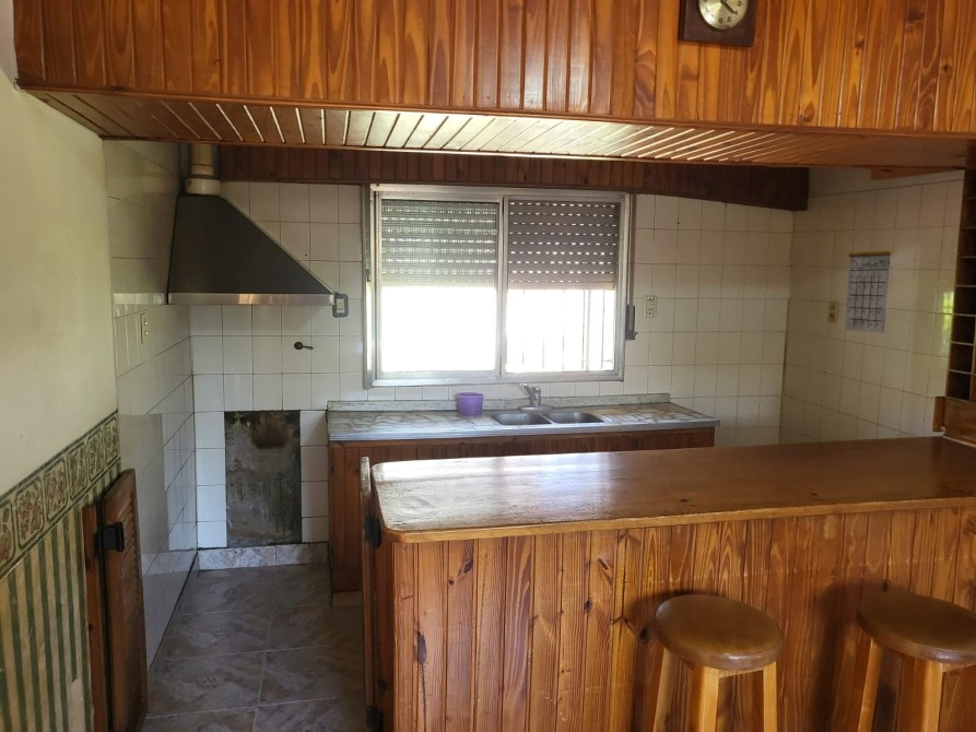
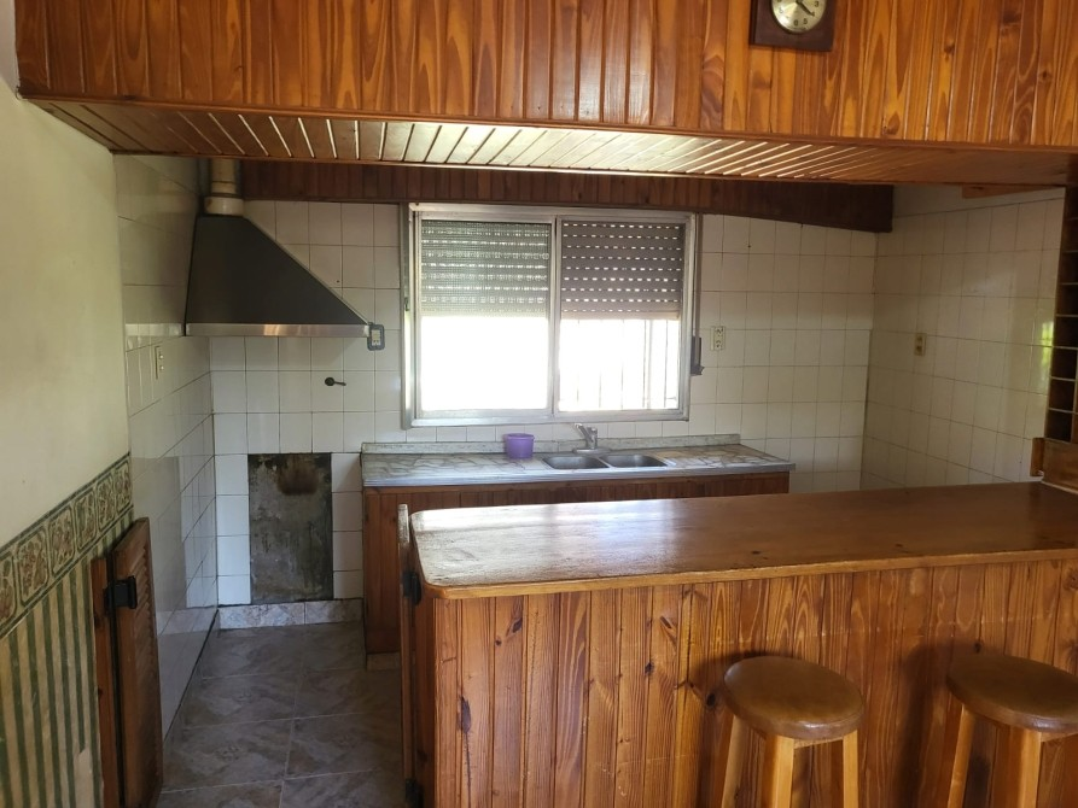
- calendar [844,236,894,334]
